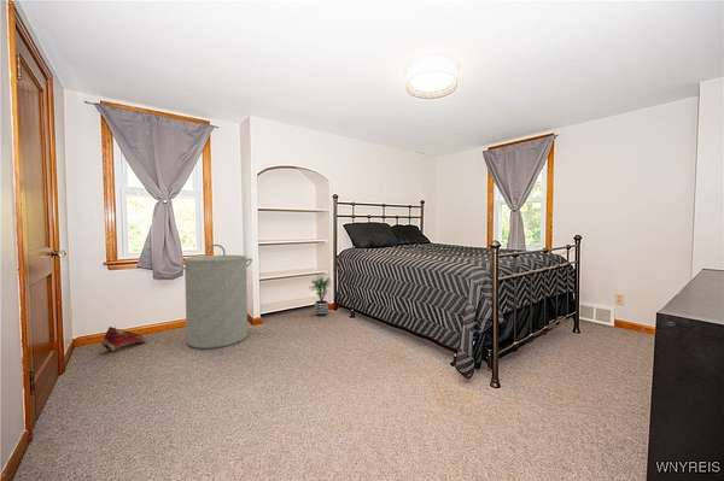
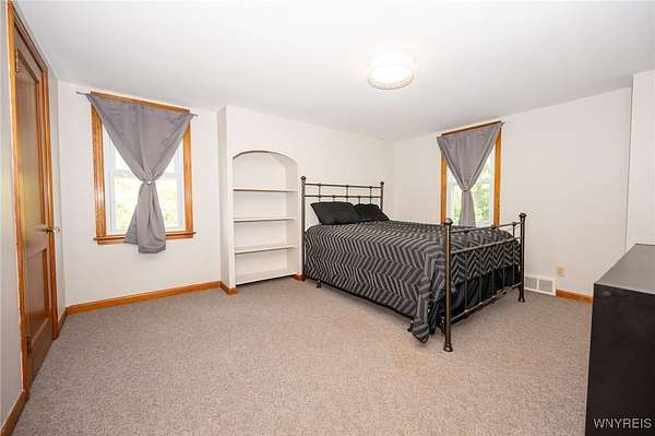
- laundry hamper [175,244,253,350]
- shoe [100,325,147,352]
- potted plant [308,276,334,317]
